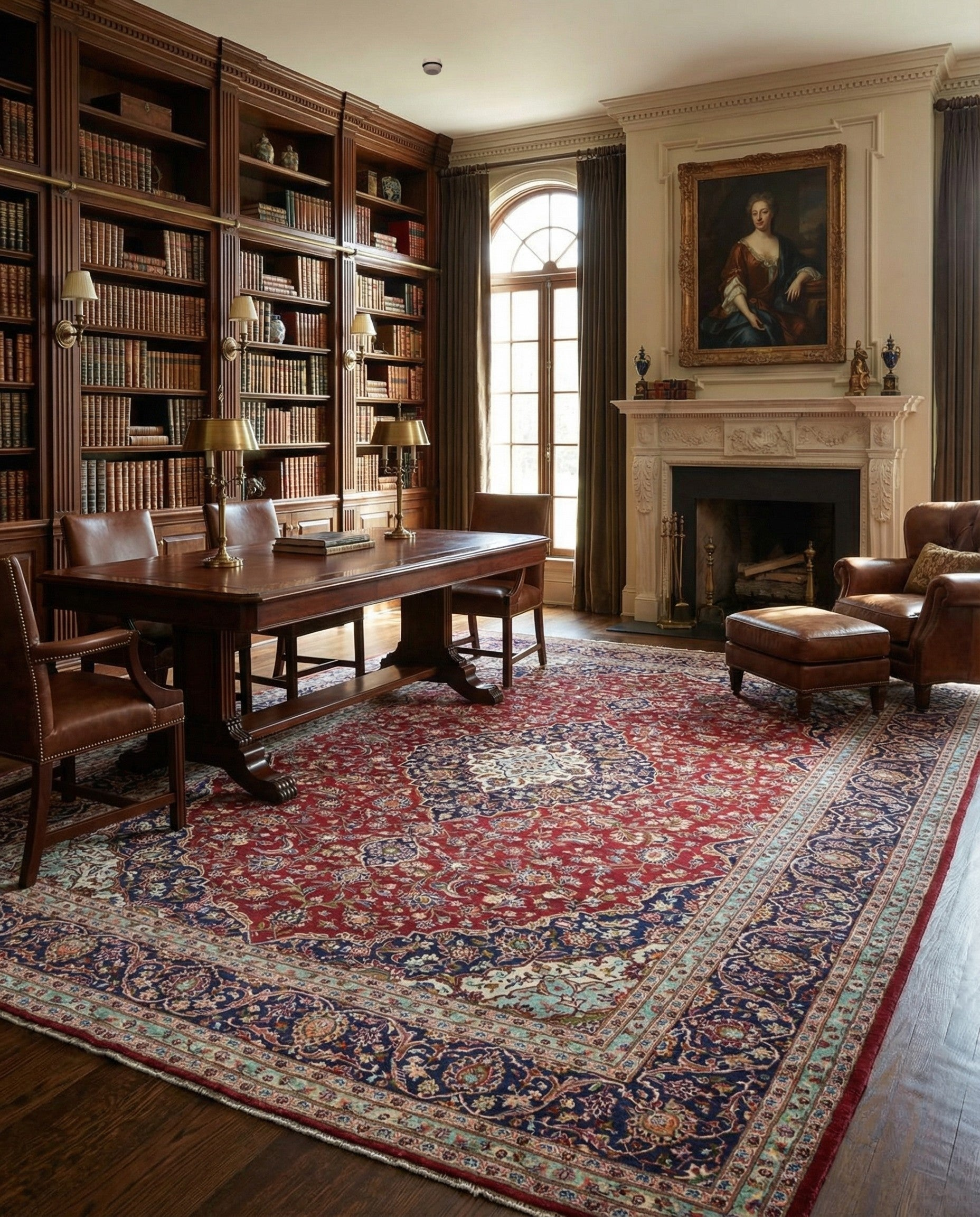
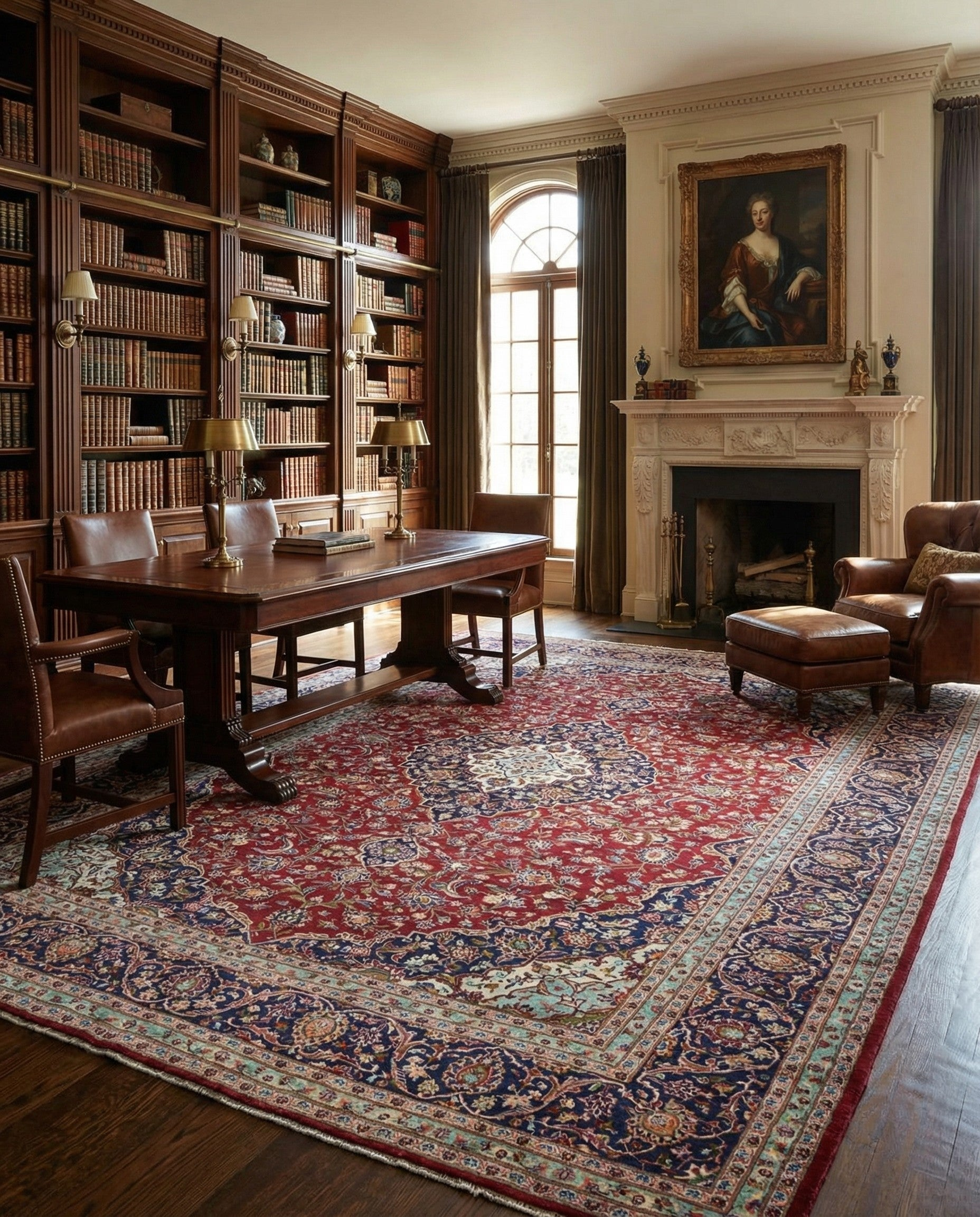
- smoke detector [422,56,443,76]
